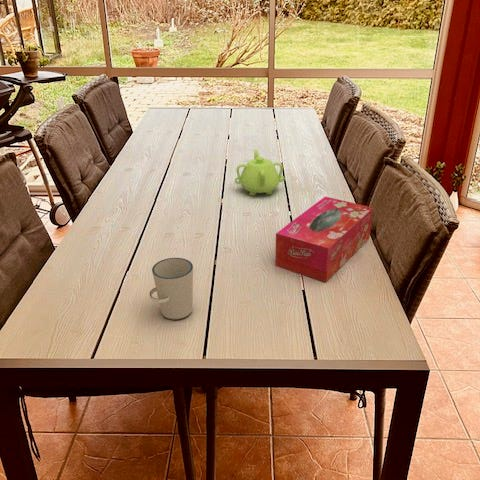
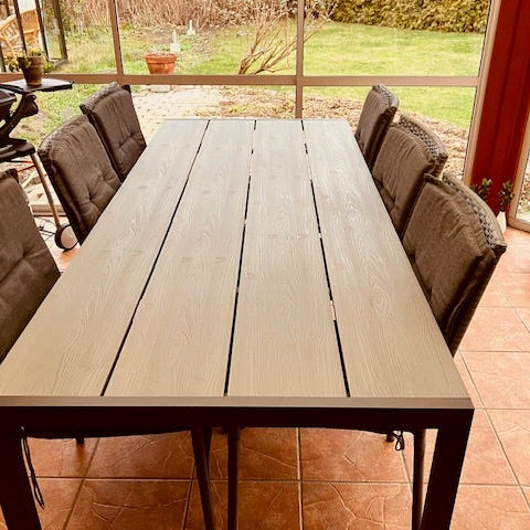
- cup [149,257,194,321]
- tissue box [274,196,374,283]
- teapot [234,148,286,197]
